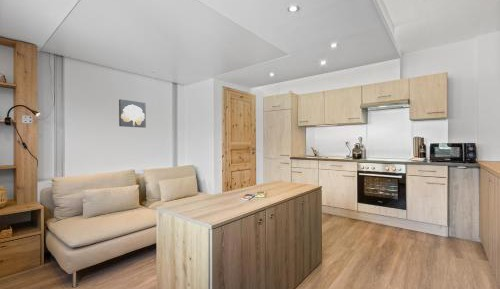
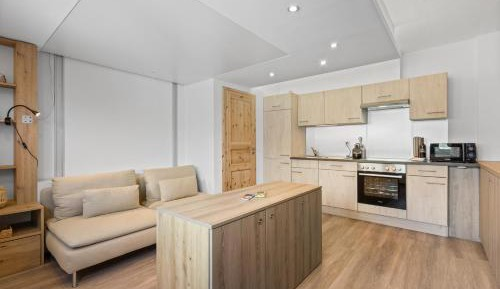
- wall art [118,98,147,129]
